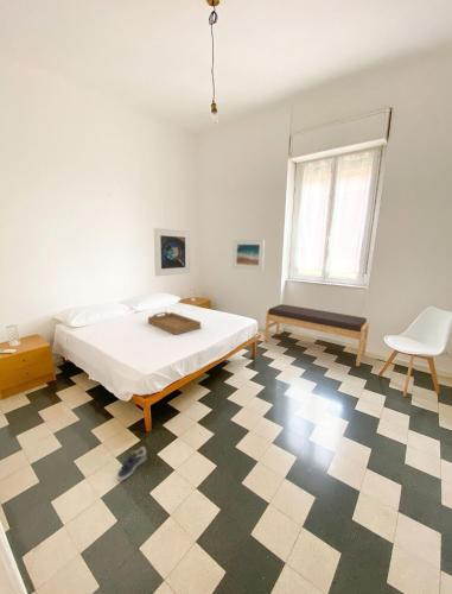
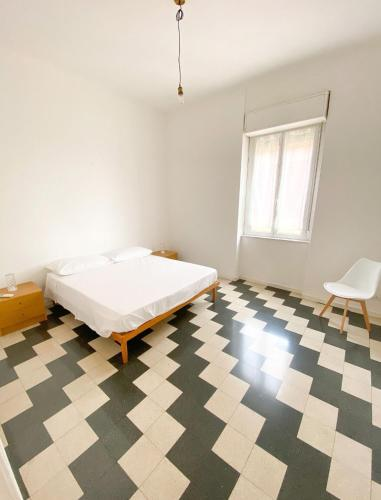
- bench [263,303,370,367]
- sneaker [116,446,148,481]
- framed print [153,227,191,277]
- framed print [231,239,266,272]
- serving tray [147,311,202,336]
